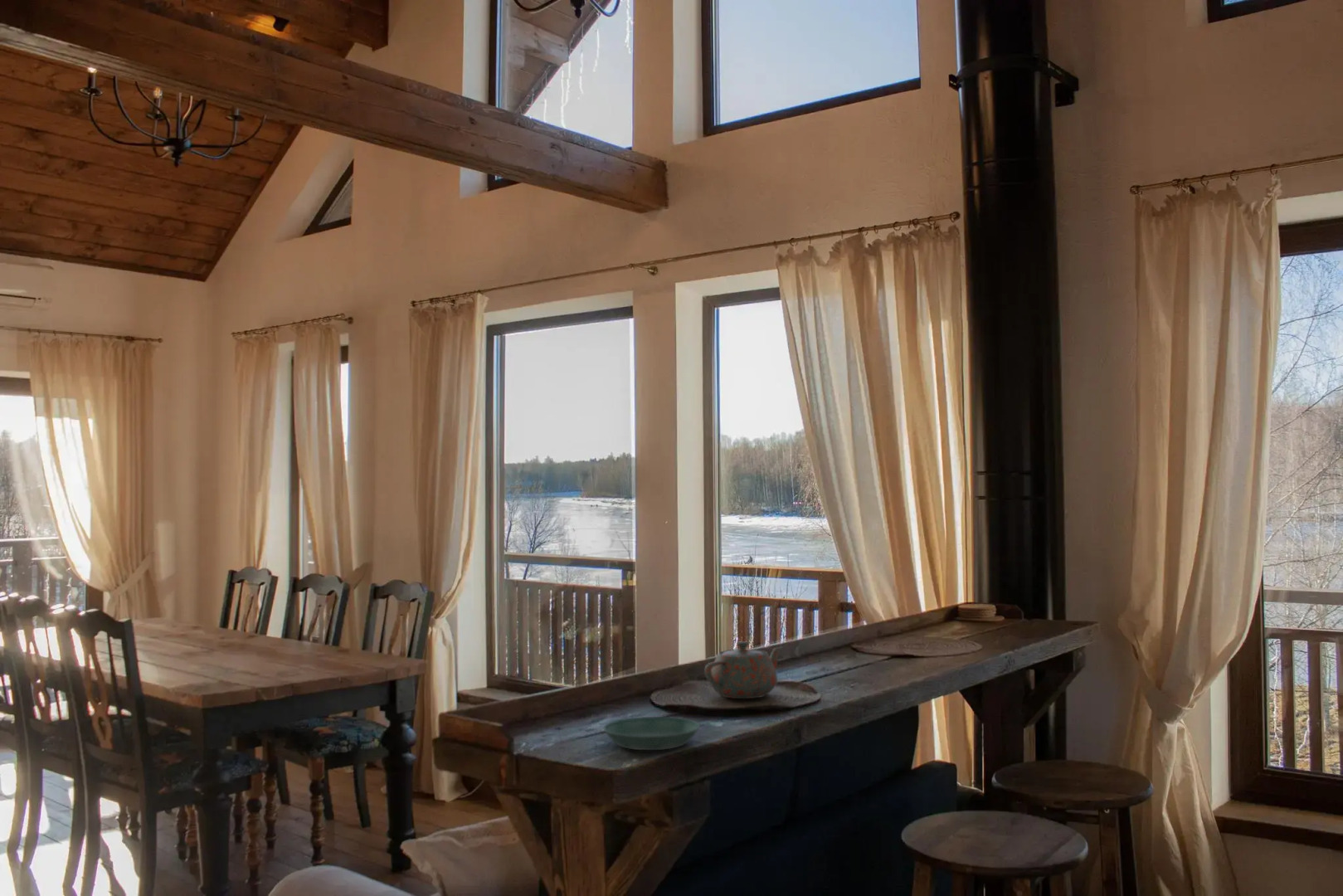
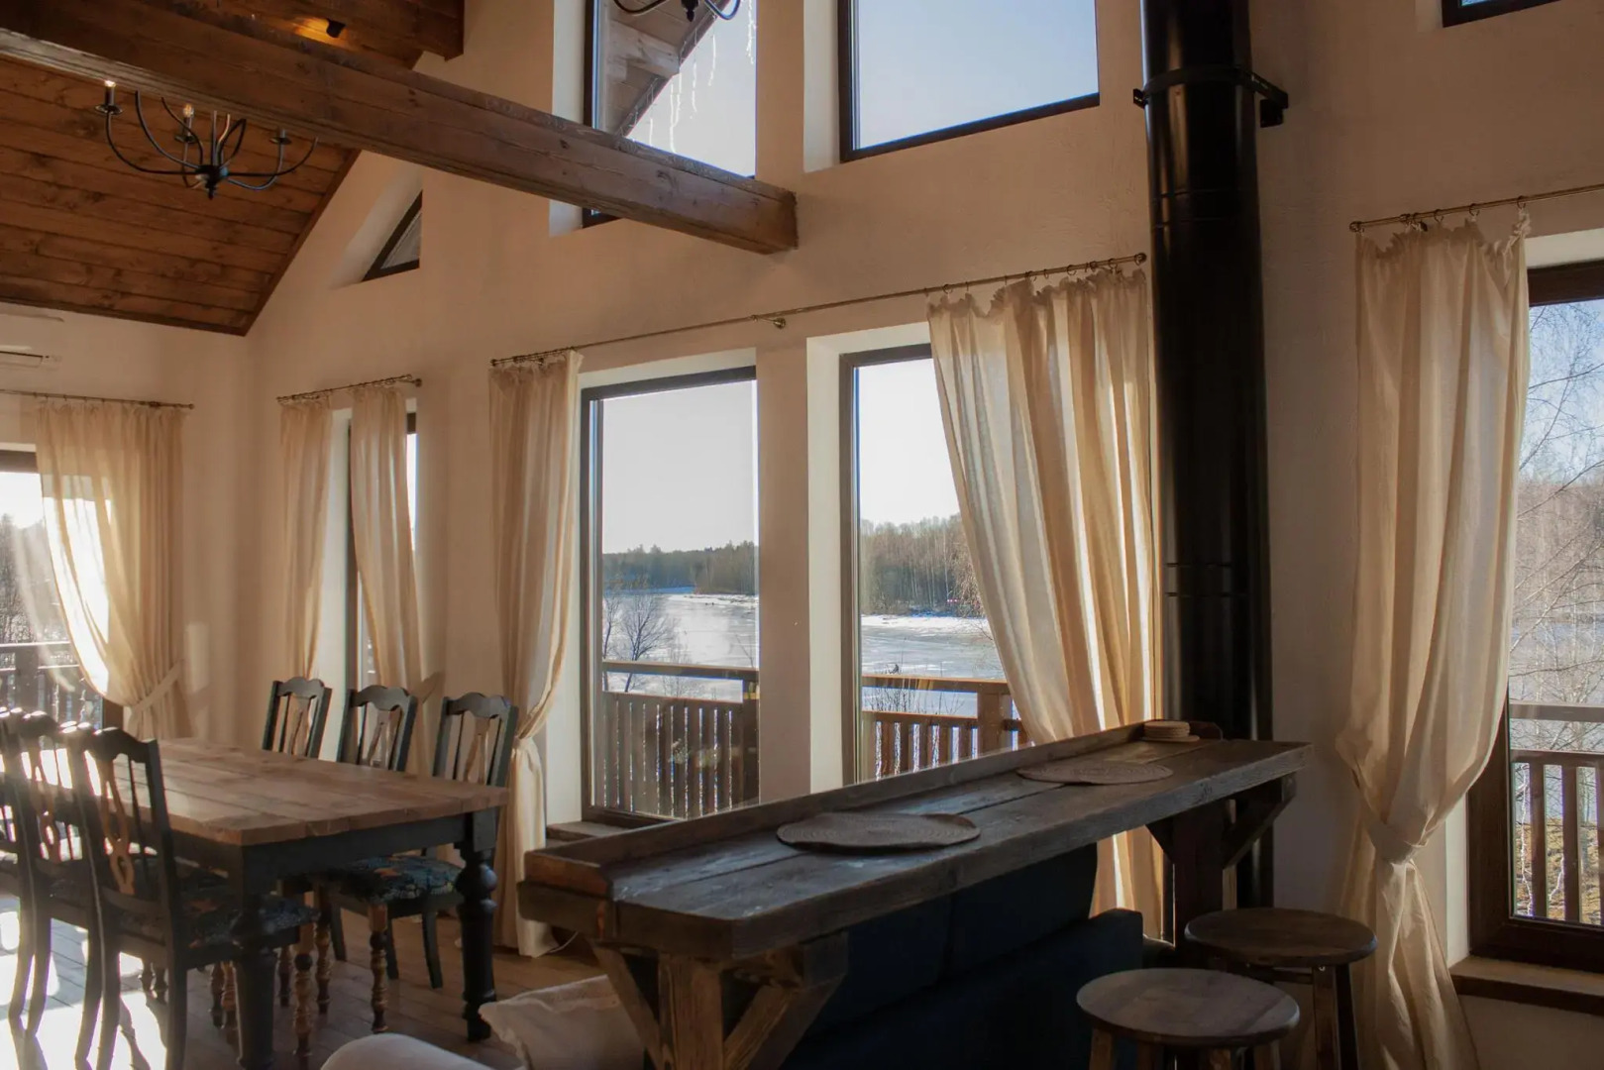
- saucer [602,716,700,751]
- teapot [703,640,784,699]
